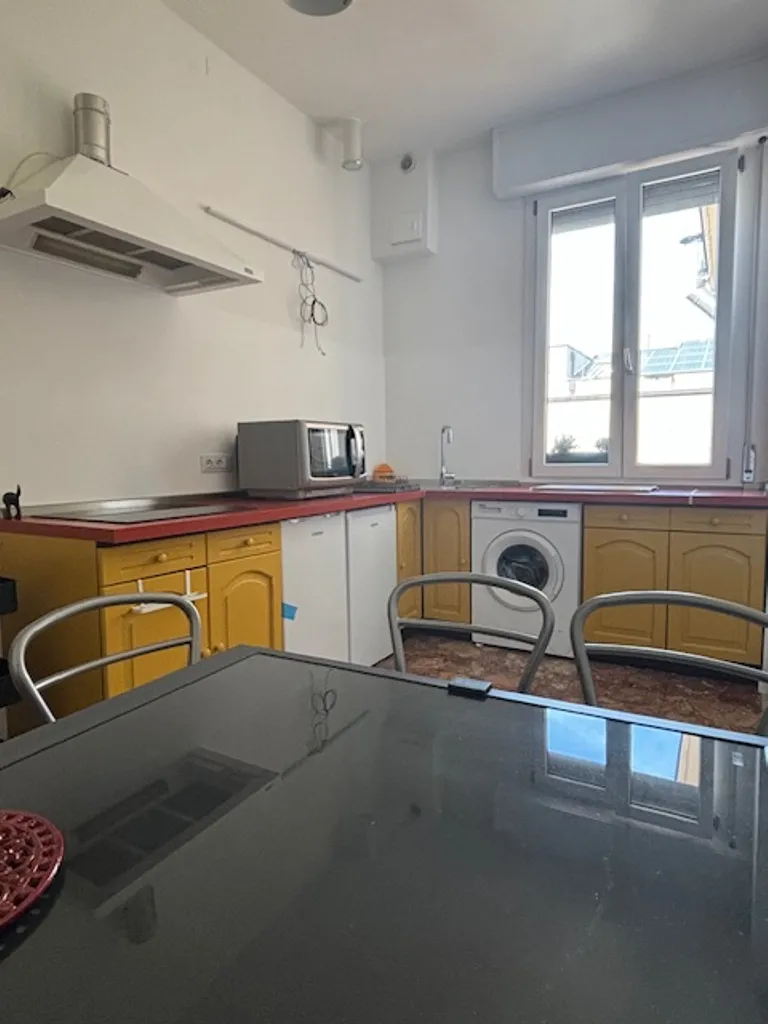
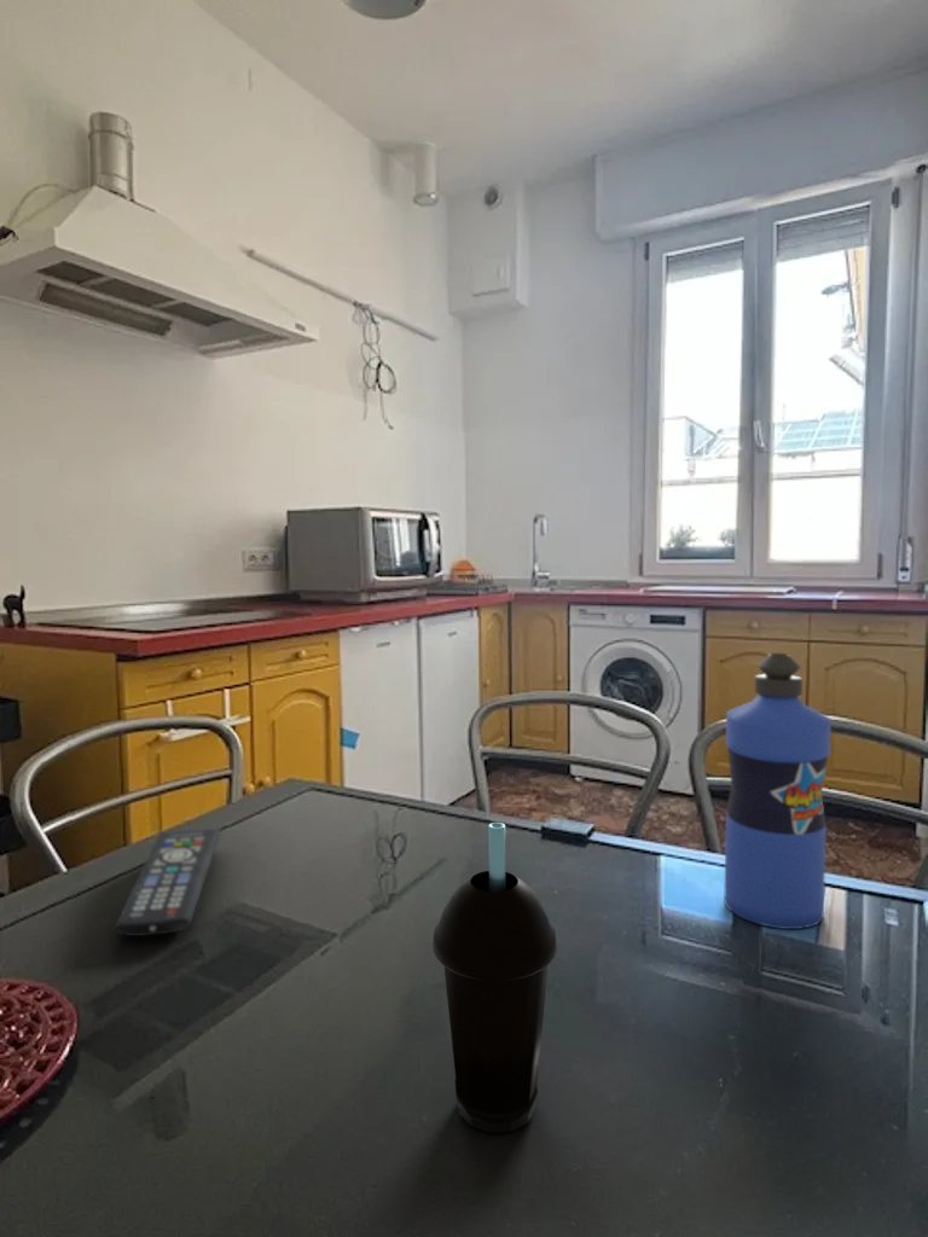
+ water bottle [723,652,833,930]
+ cup [431,821,558,1134]
+ remote control [115,827,222,937]
